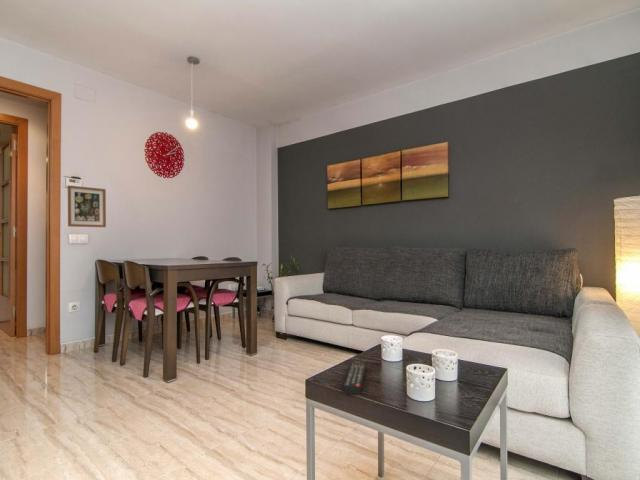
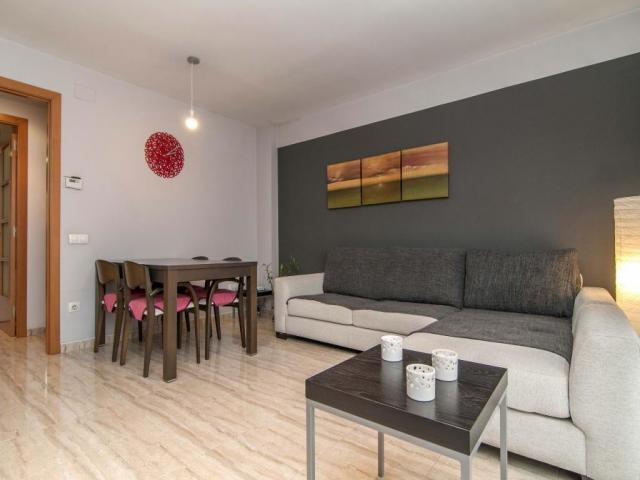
- wall art [67,184,107,228]
- remote control [341,361,367,396]
